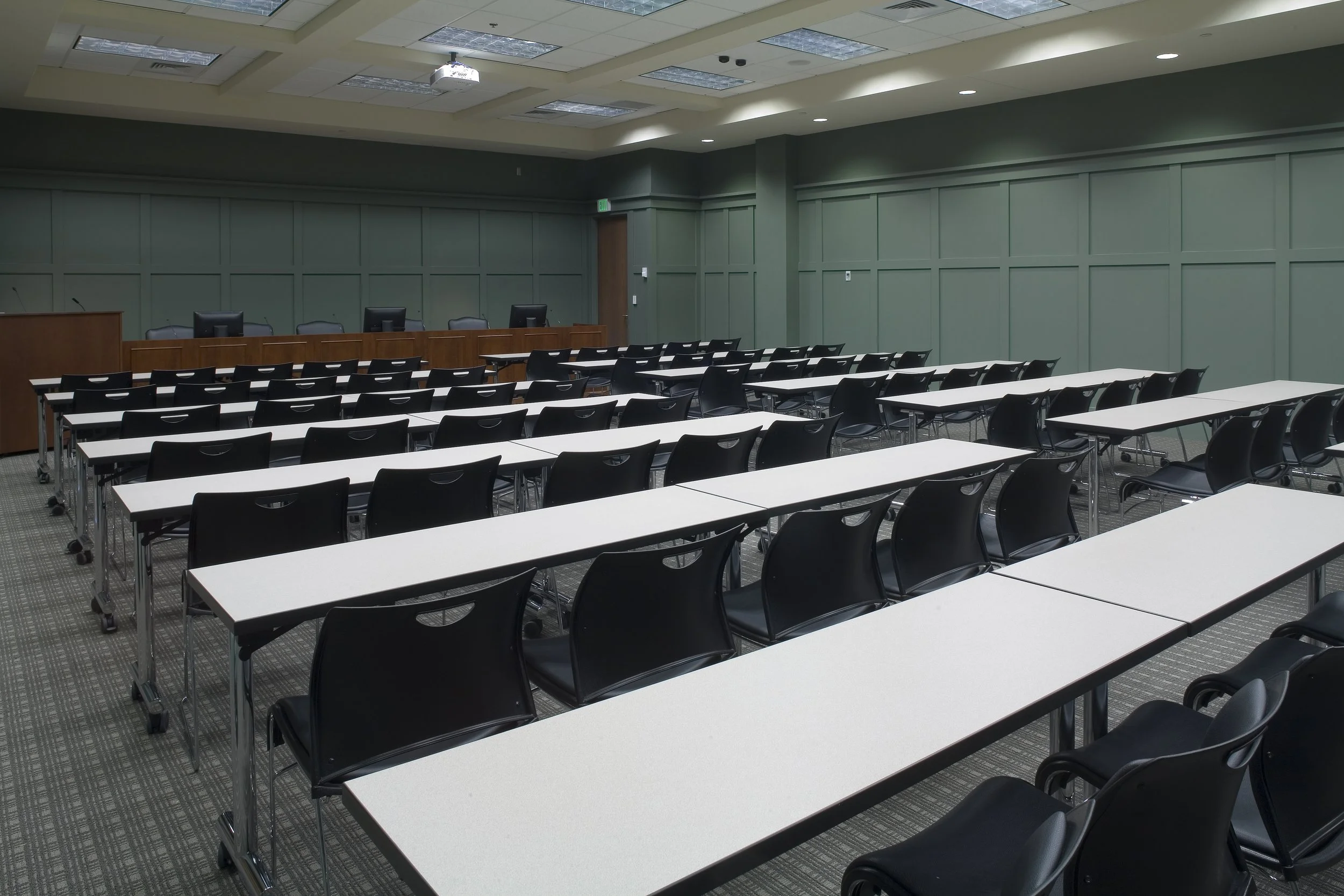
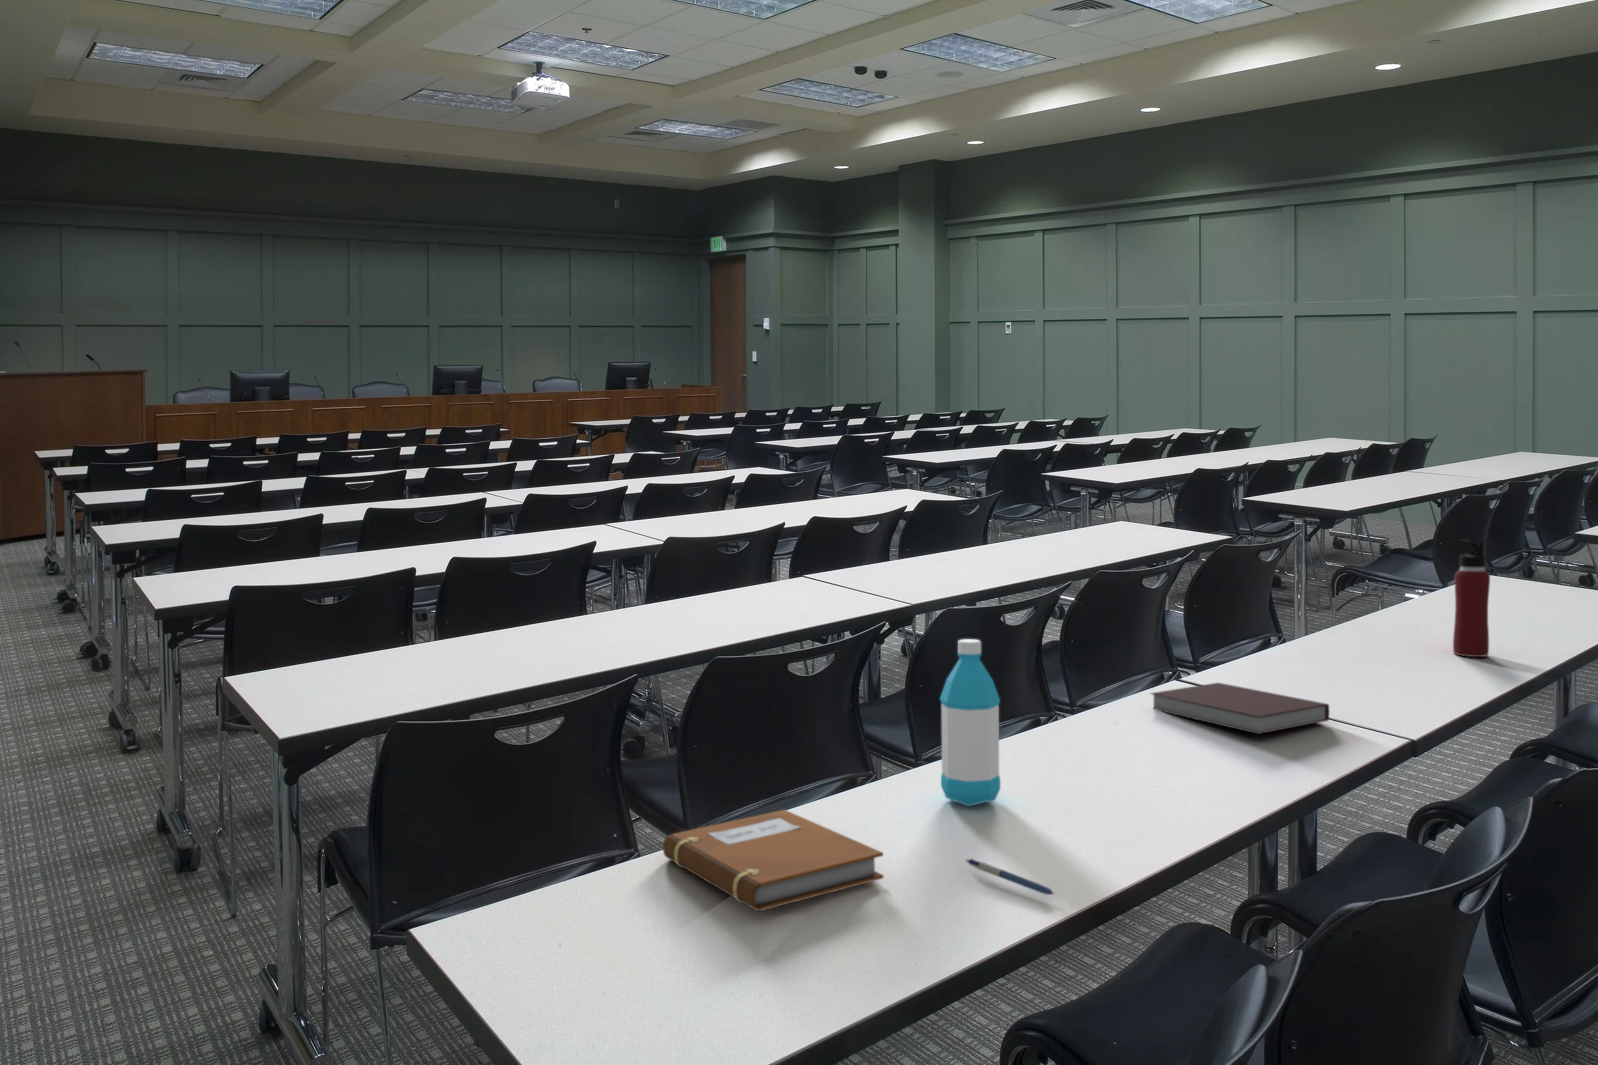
+ water bottle [939,638,1001,807]
+ pen [965,858,1056,896]
+ water bottle [1452,540,1491,657]
+ notebook [1150,682,1330,735]
+ notebook [662,808,885,912]
